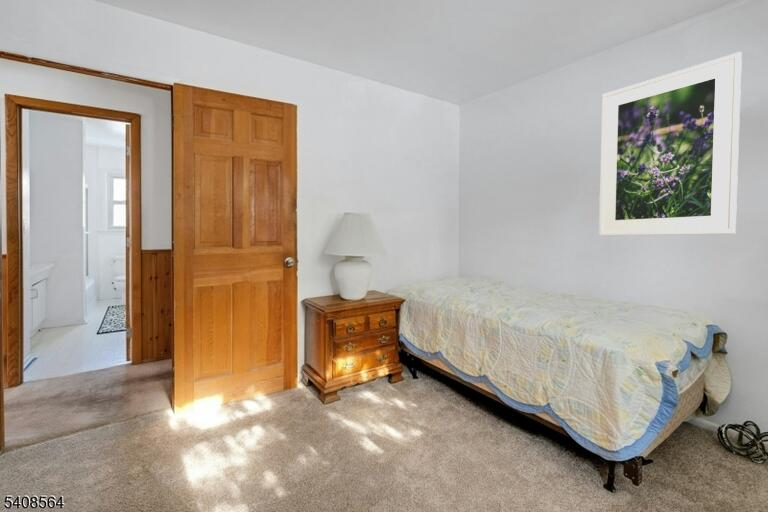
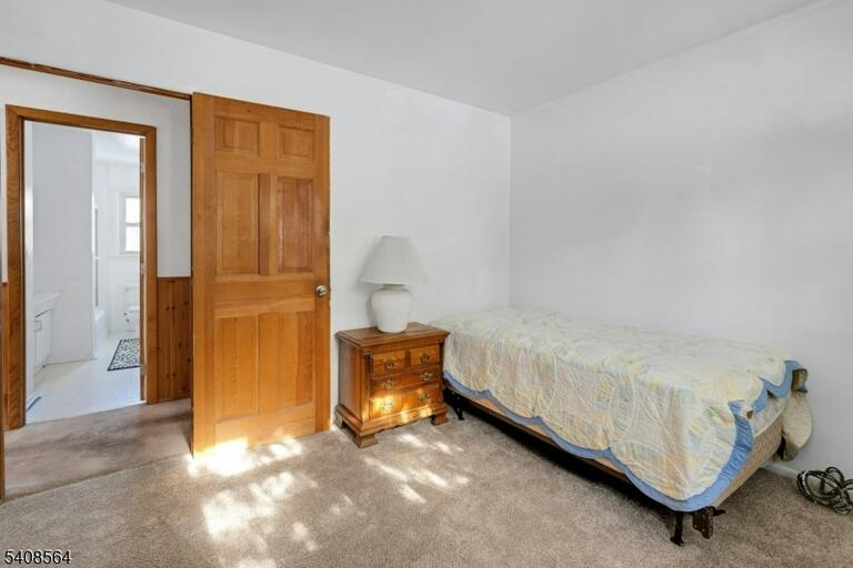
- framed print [598,51,743,237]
